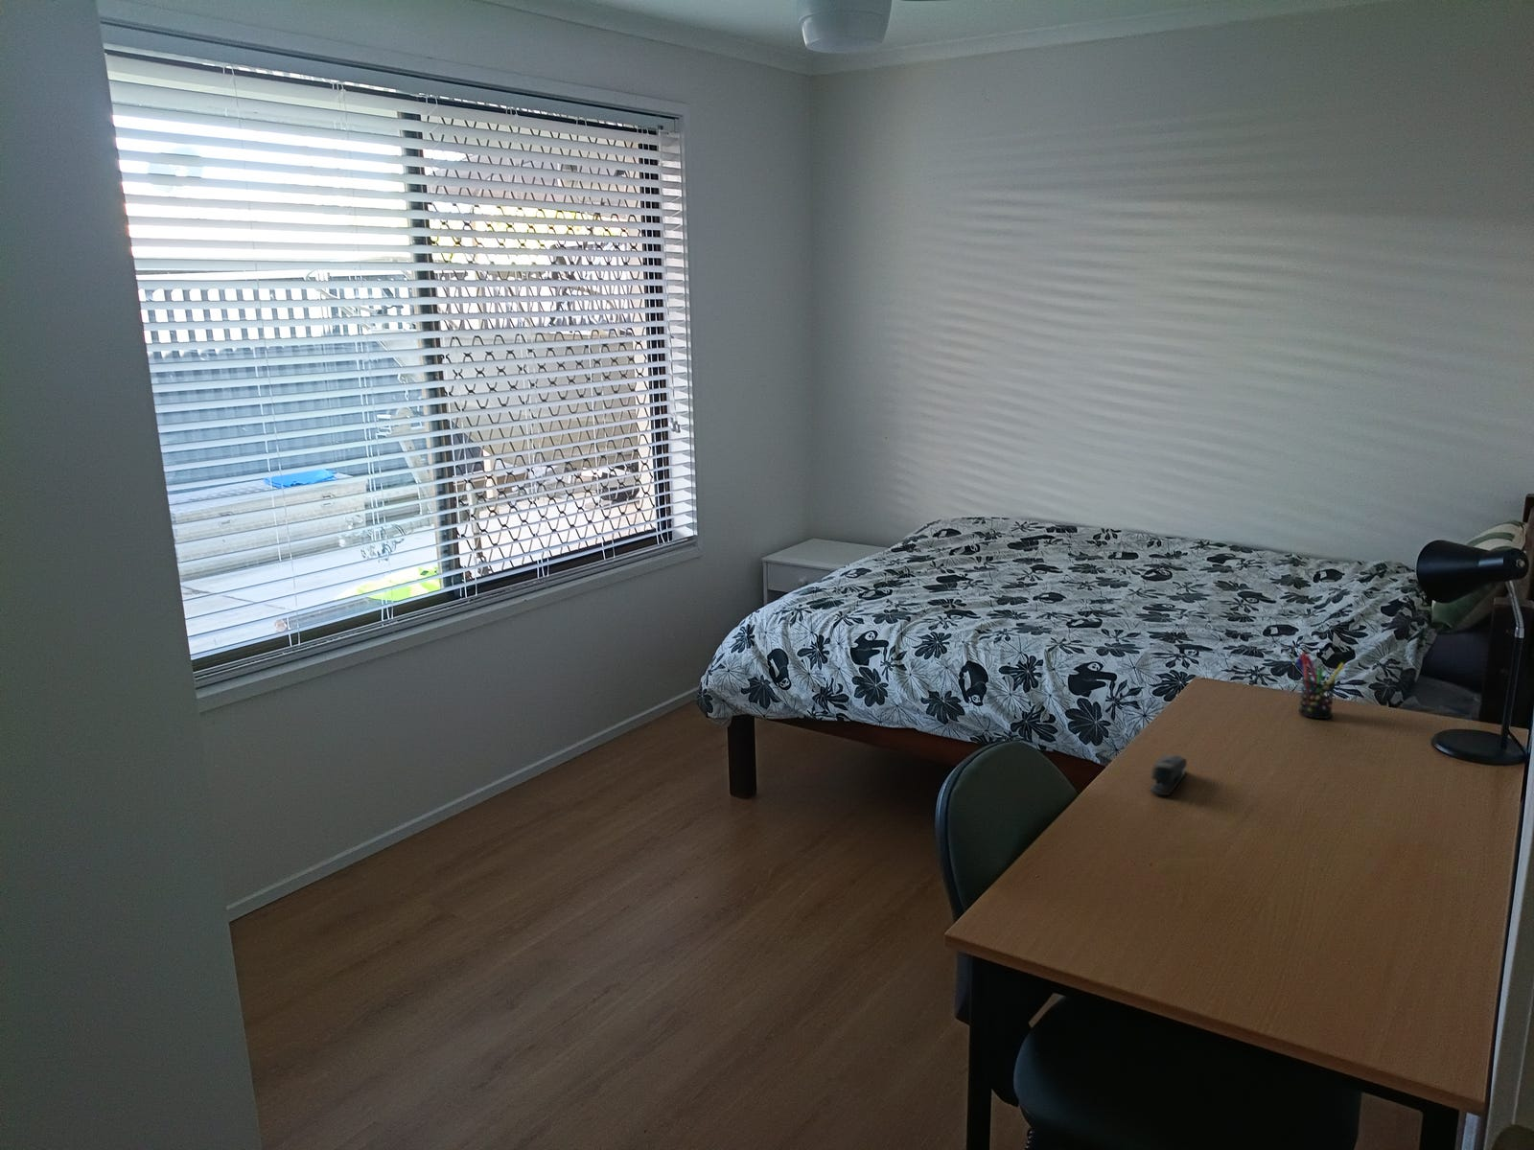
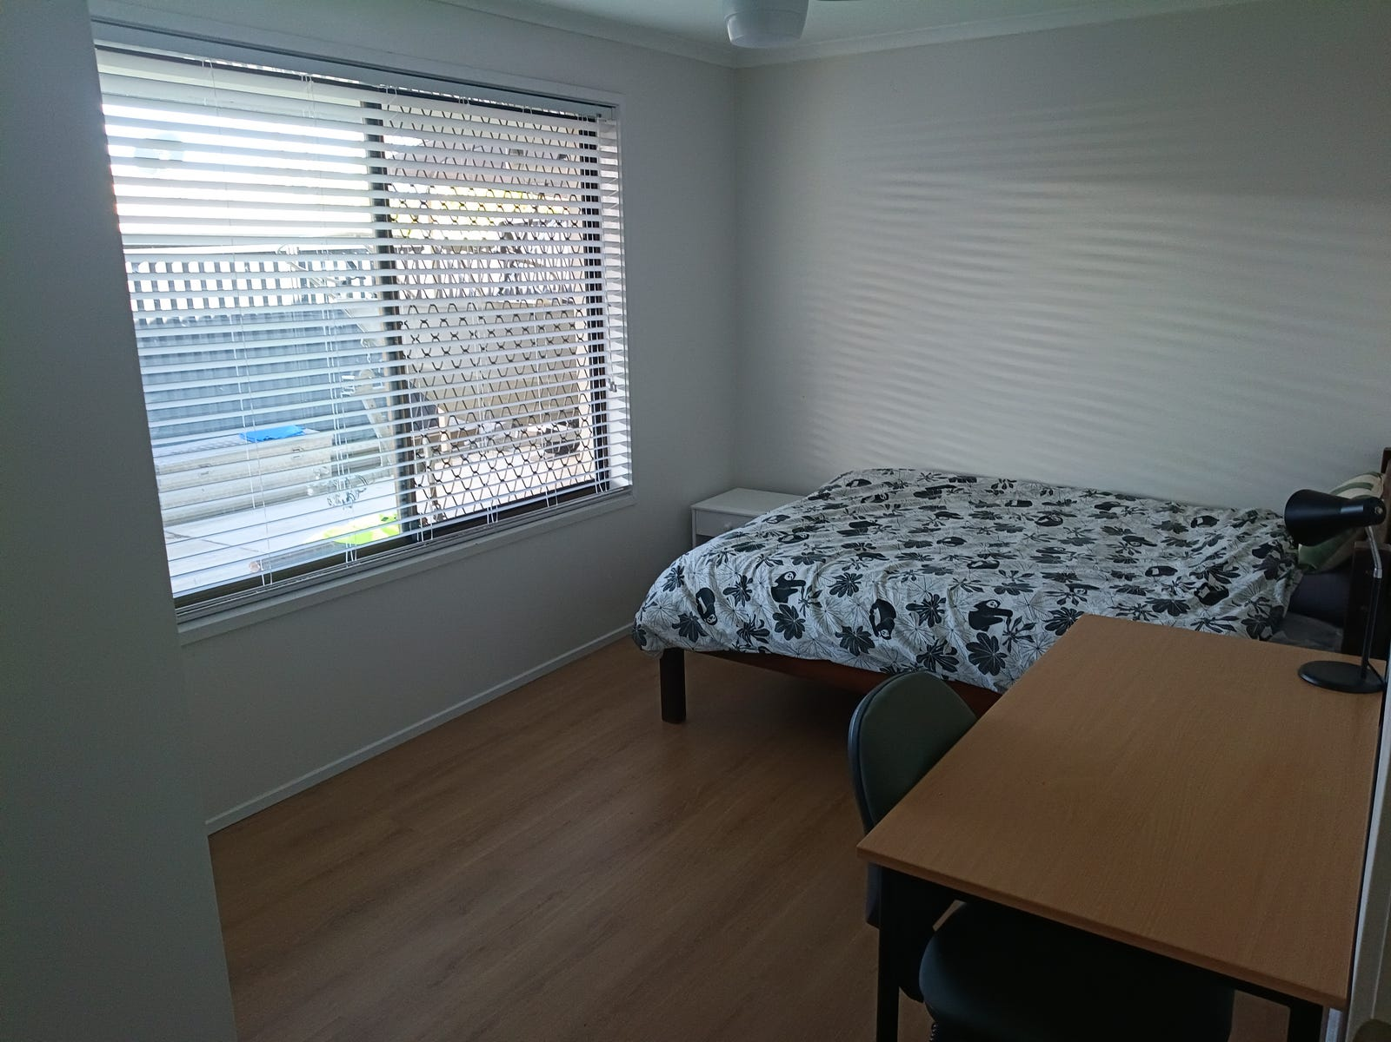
- stapler [1149,754,1187,796]
- pen holder [1295,651,1346,720]
